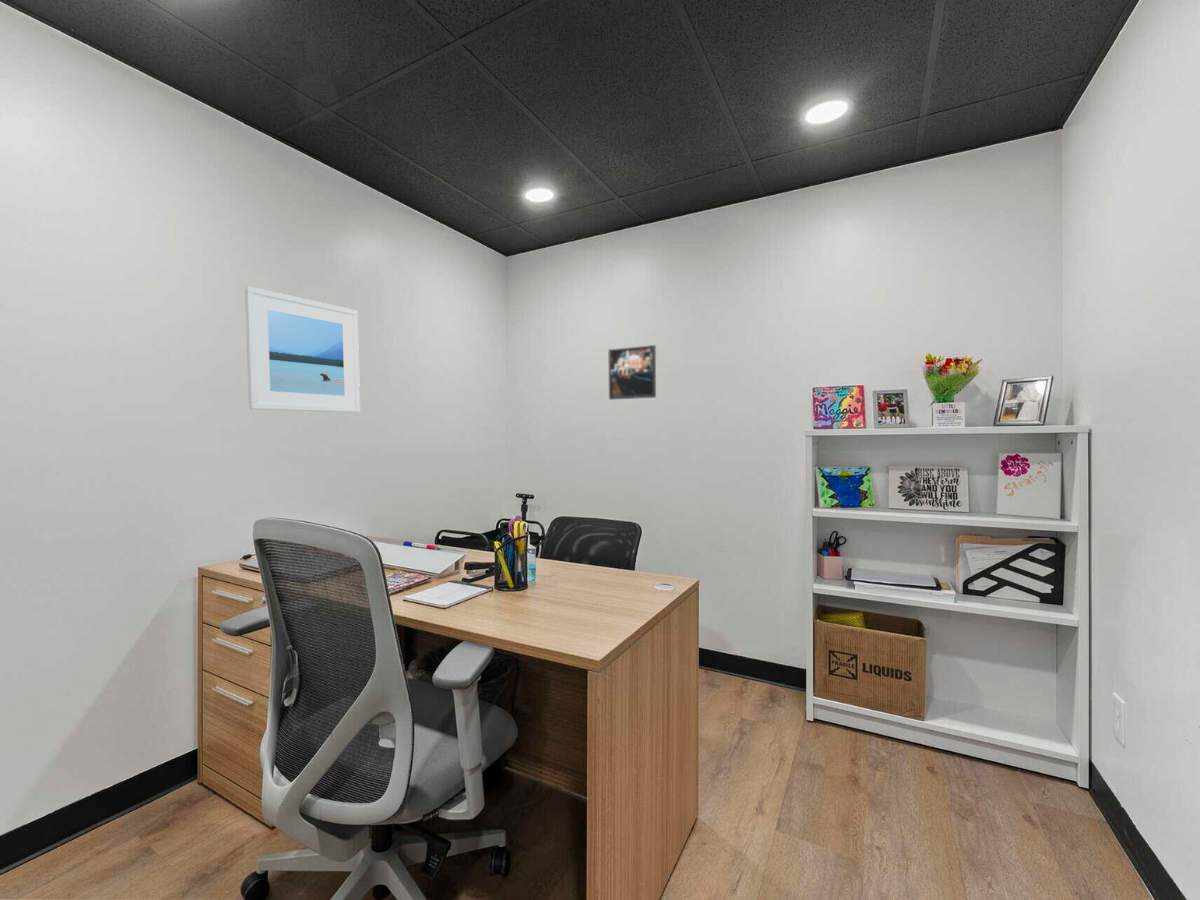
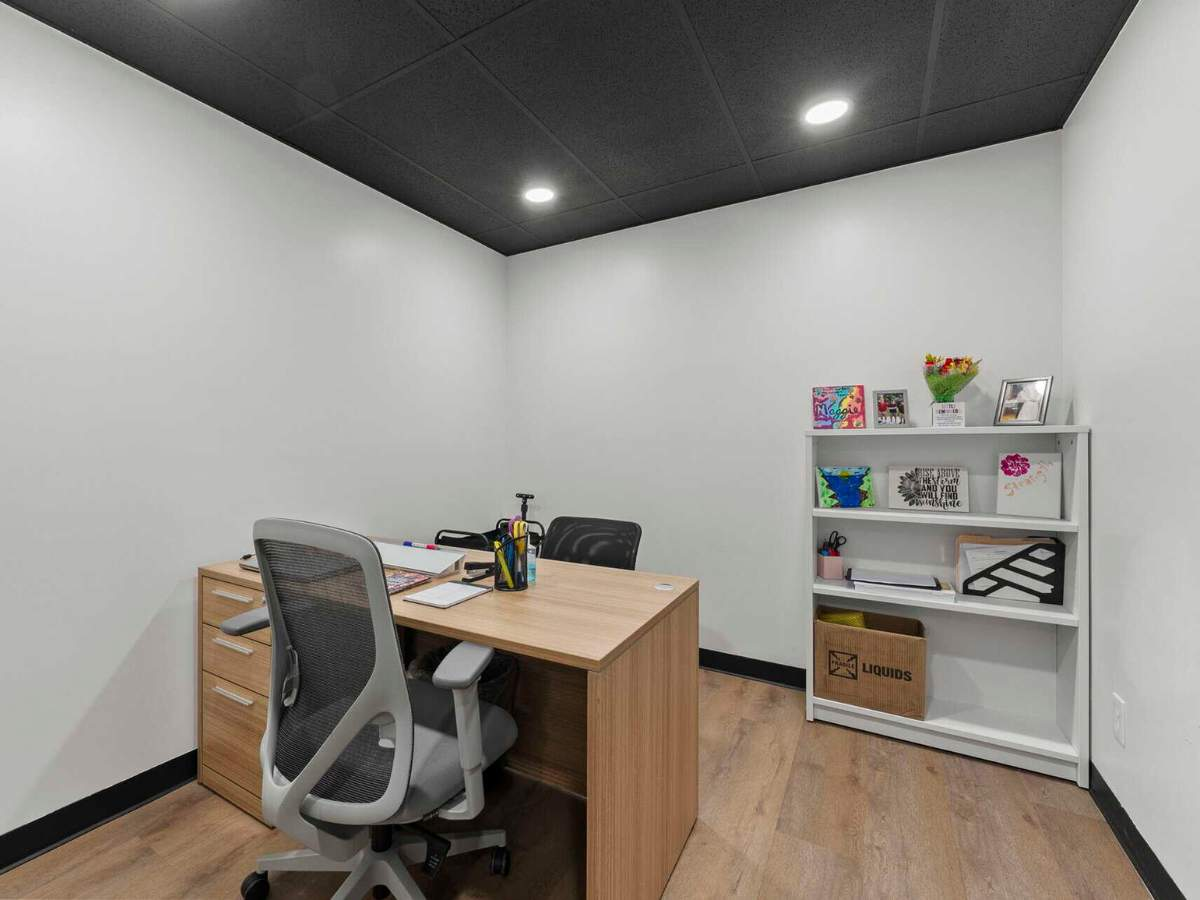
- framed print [607,344,657,401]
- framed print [244,285,361,413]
